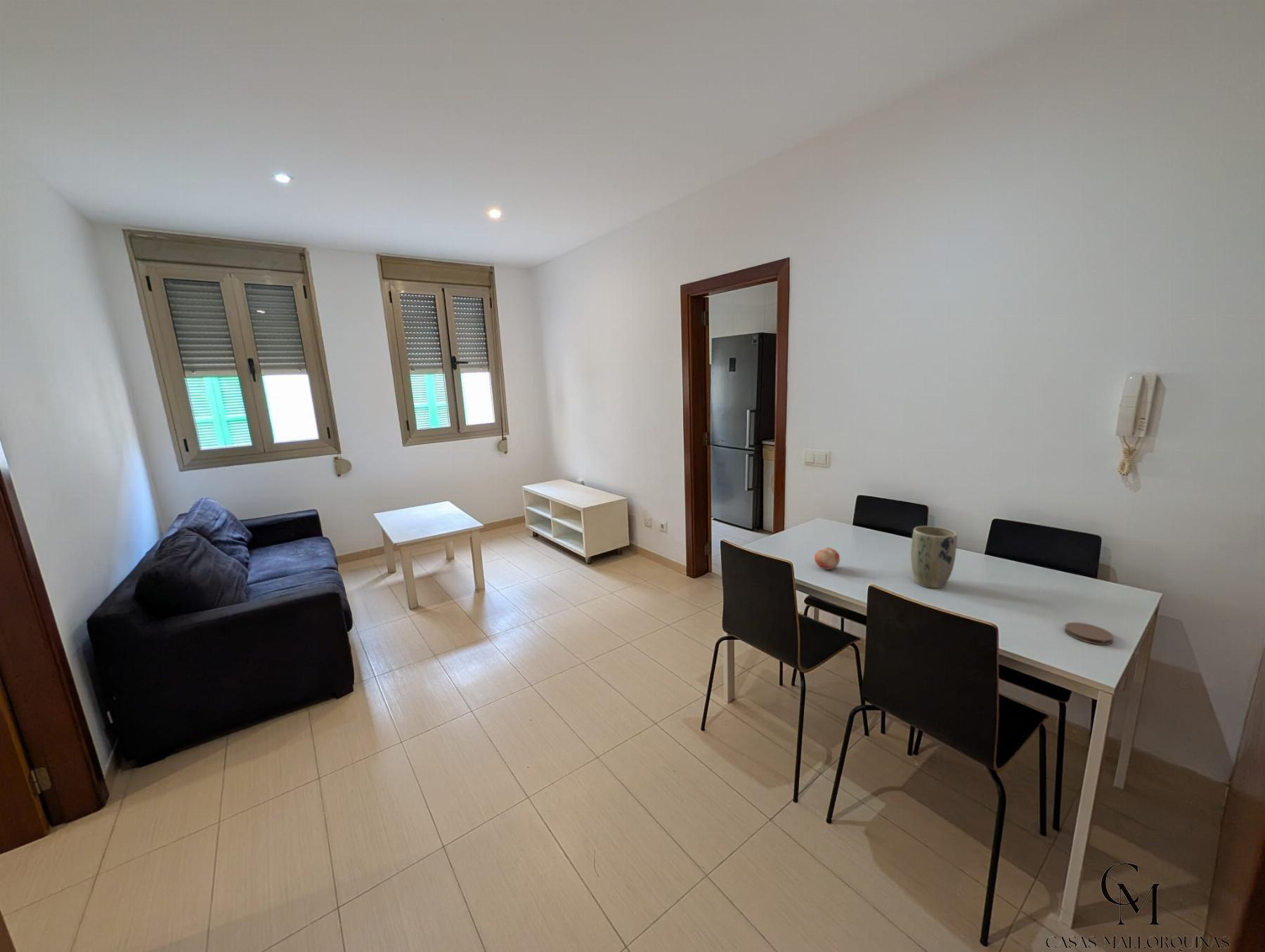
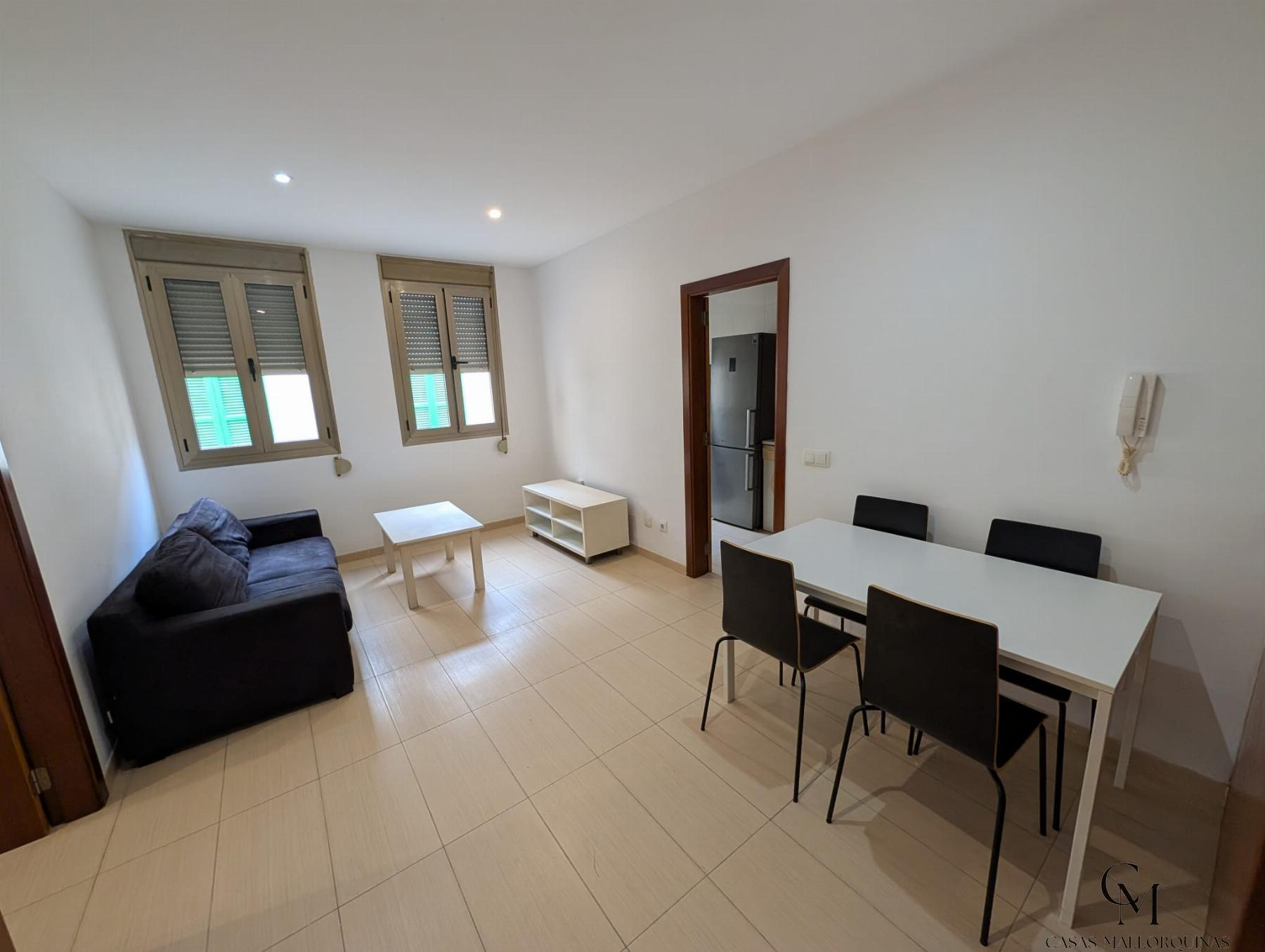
- fruit [814,547,841,570]
- coaster [1064,622,1115,646]
- plant pot [910,526,958,589]
